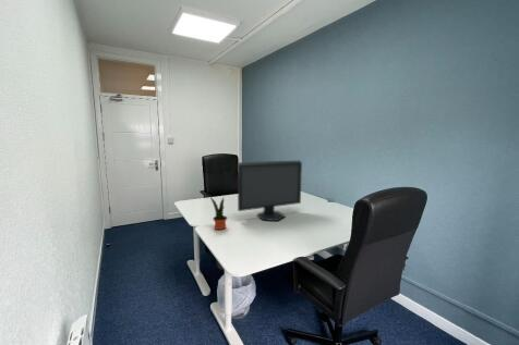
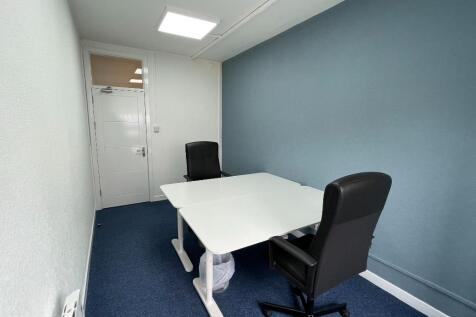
- monitor [237,159,303,222]
- potted plant [208,194,228,231]
